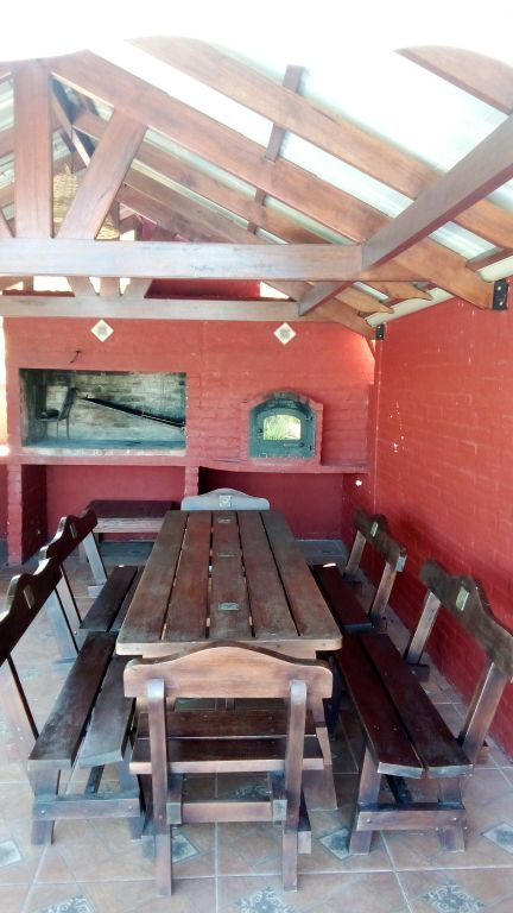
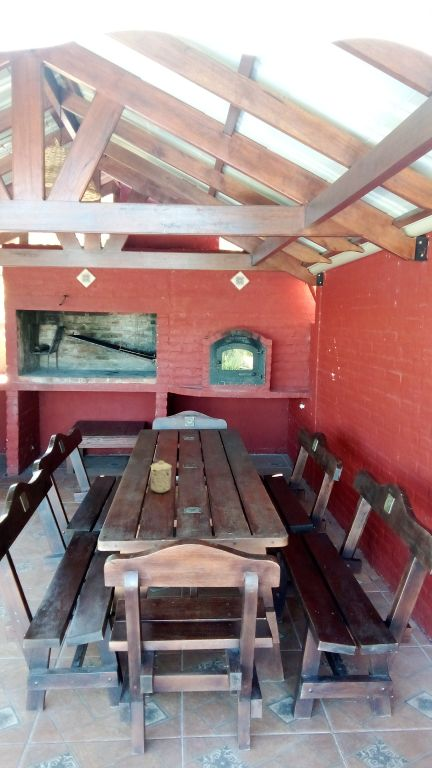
+ mug [150,460,173,494]
